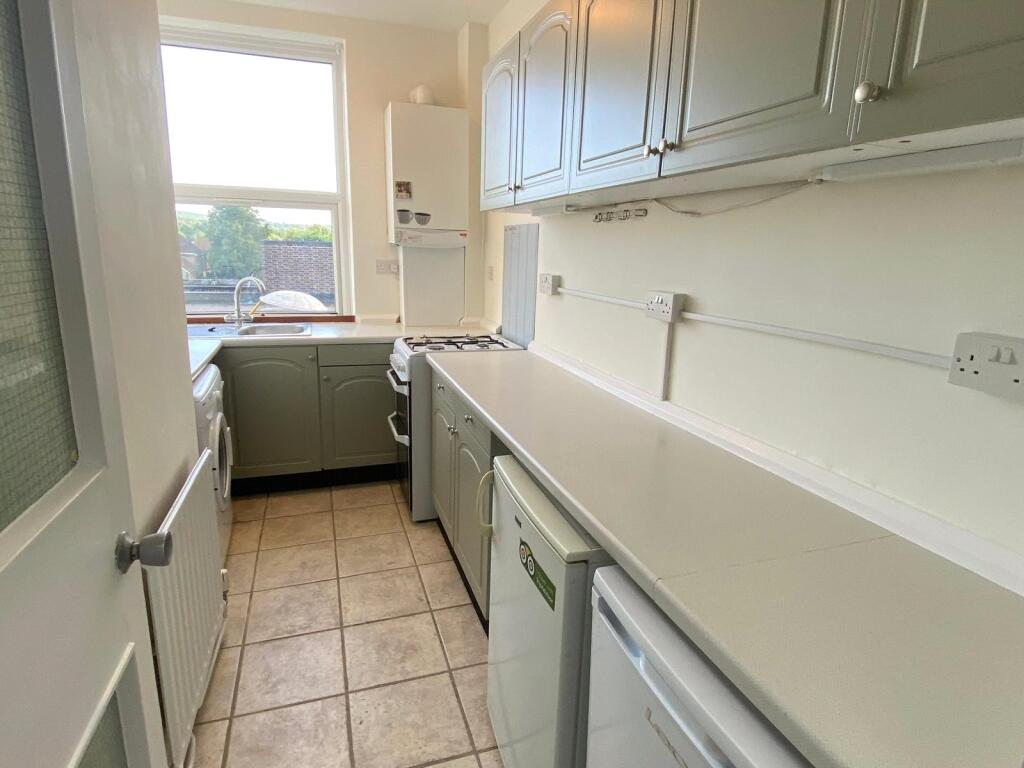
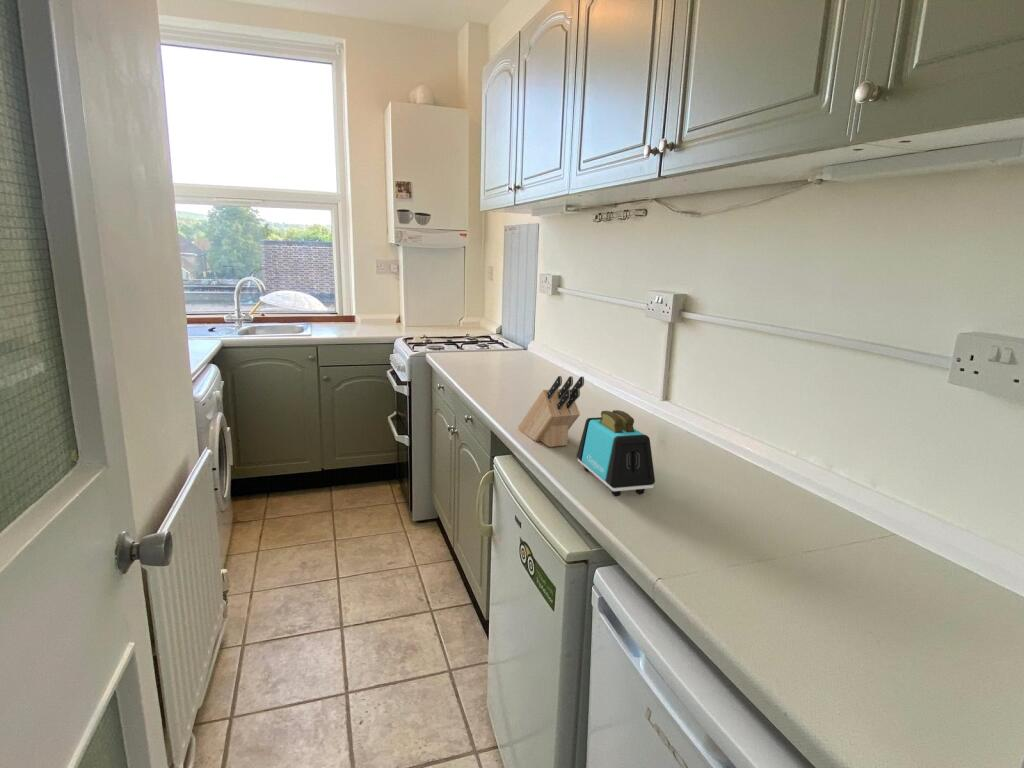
+ toaster [576,409,656,497]
+ knife block [517,375,585,448]
